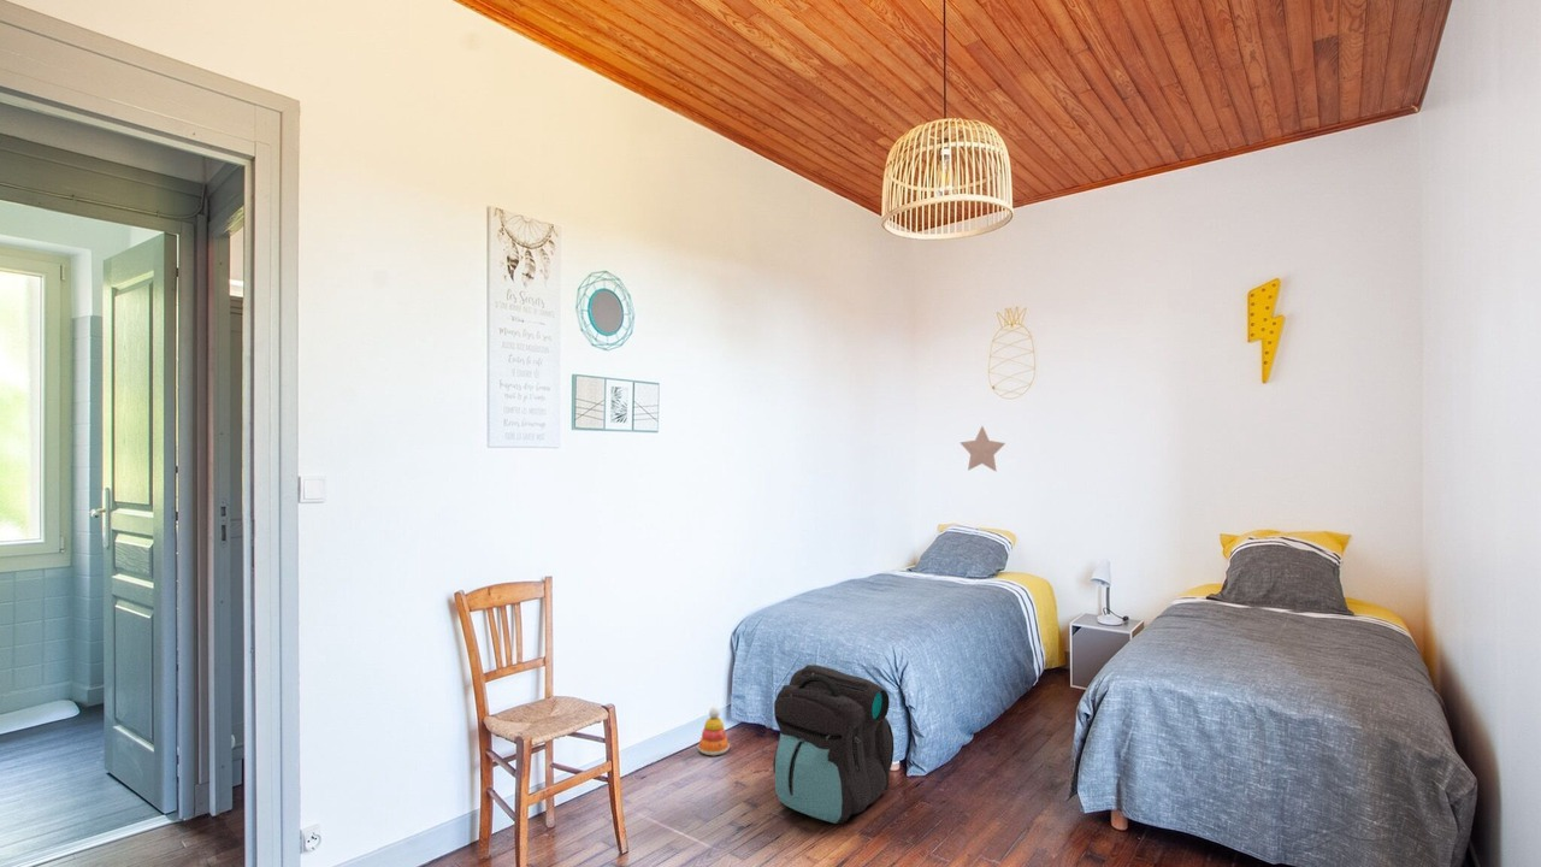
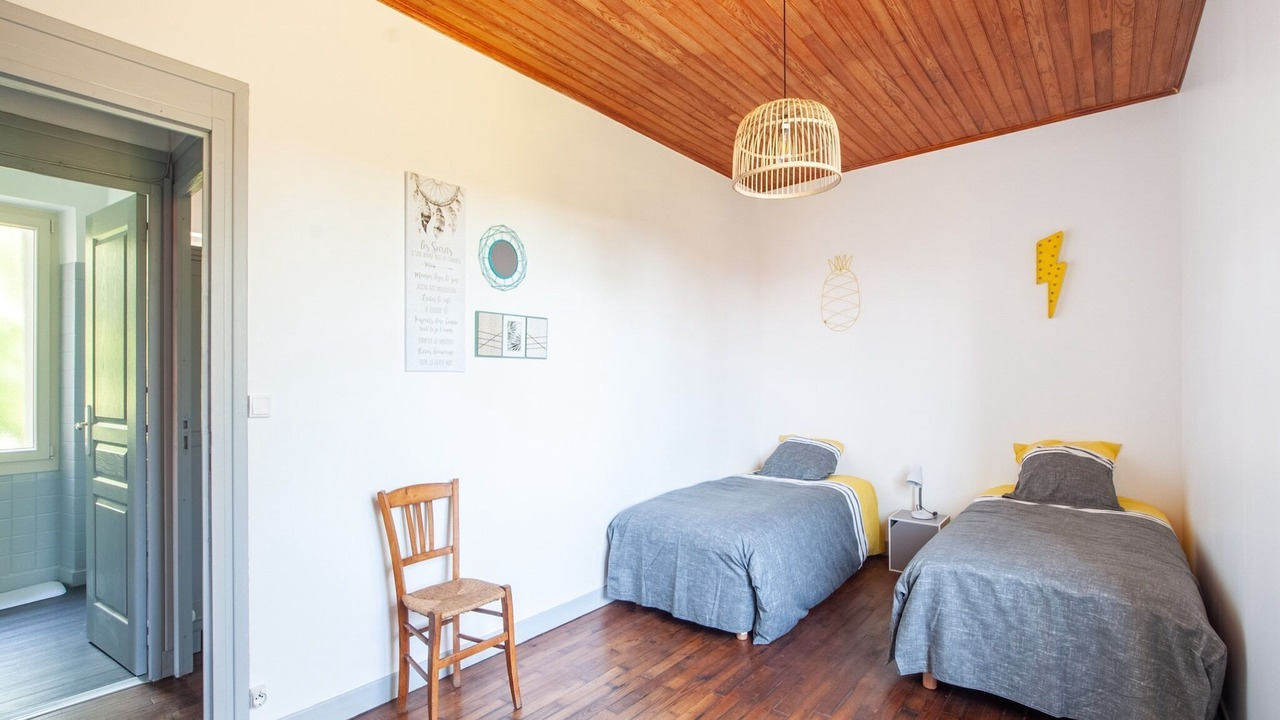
- backpack [772,663,895,825]
- stacking toy [697,706,731,756]
- decorative star [958,425,1006,473]
